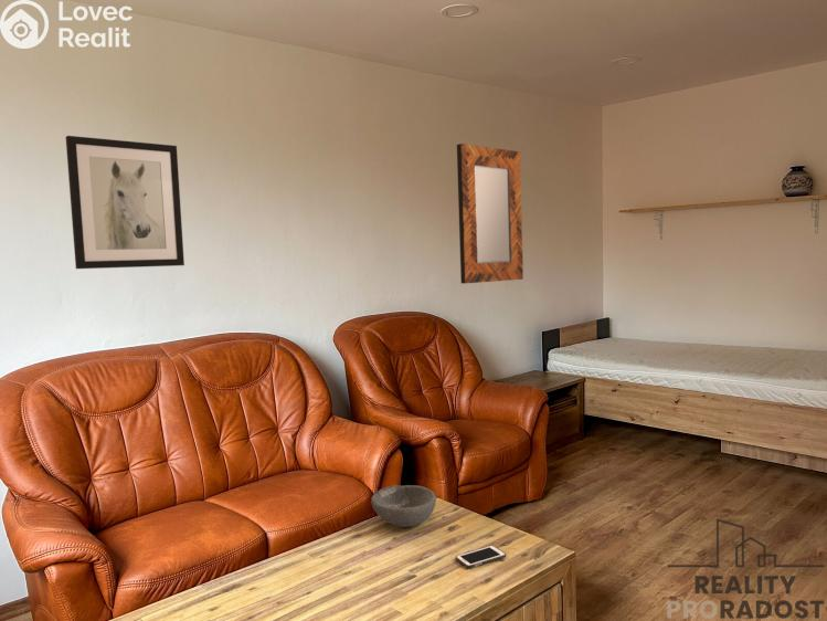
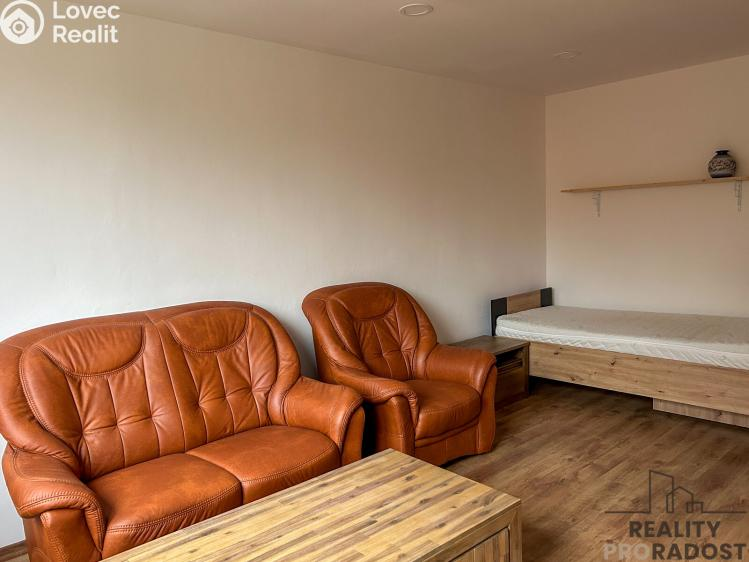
- home mirror [456,143,524,284]
- cell phone [455,545,507,569]
- bowl [370,484,437,528]
- wall art [65,135,185,270]
